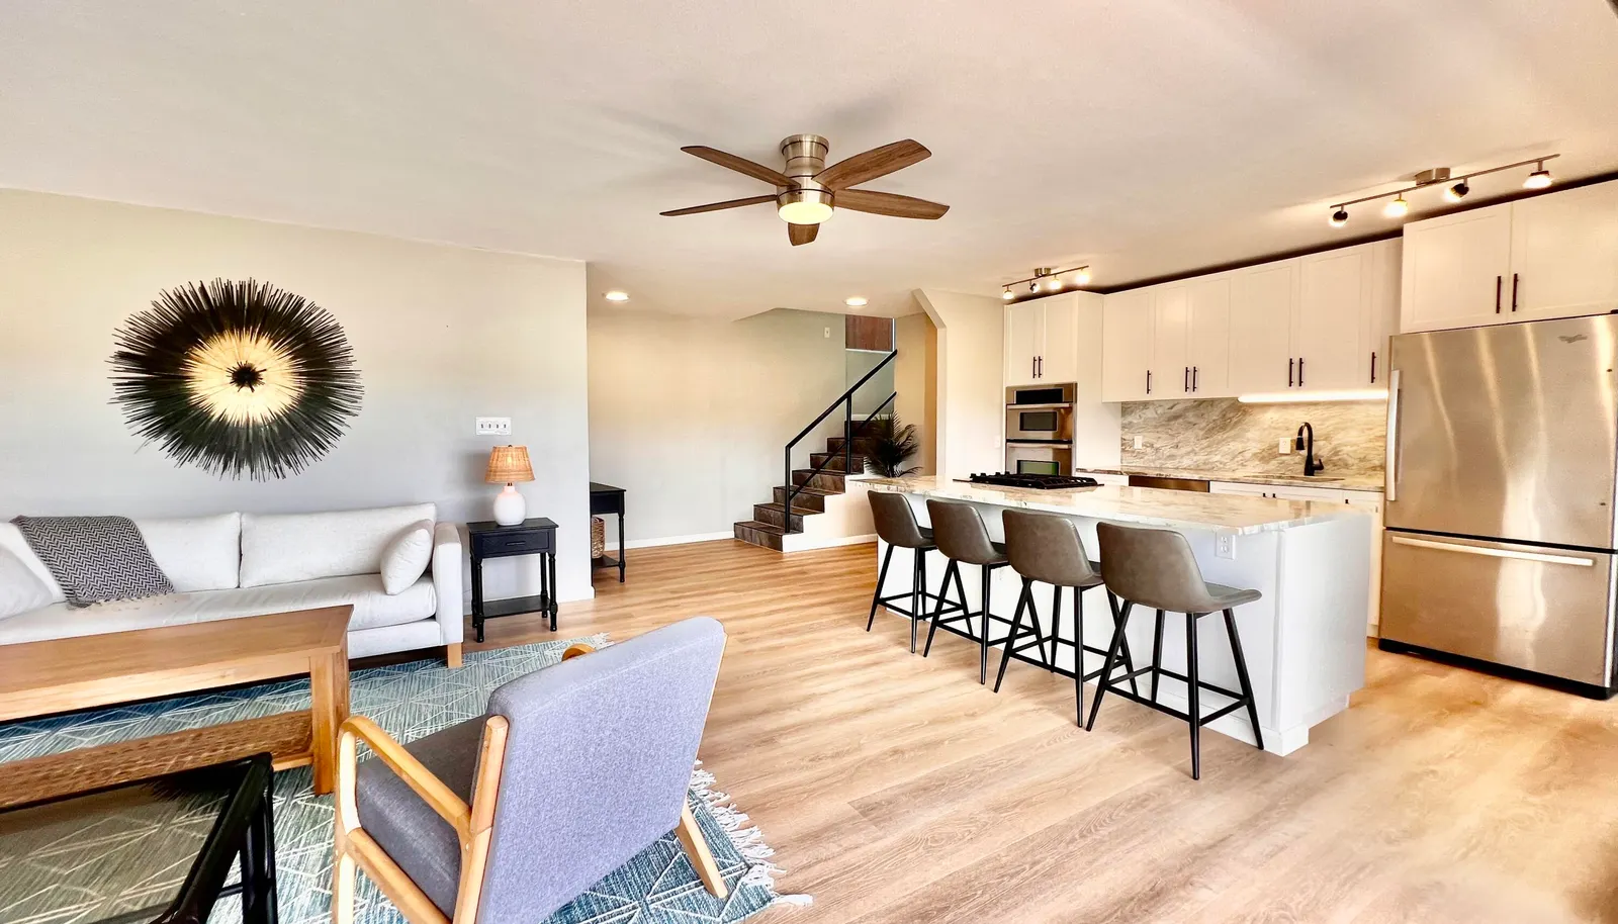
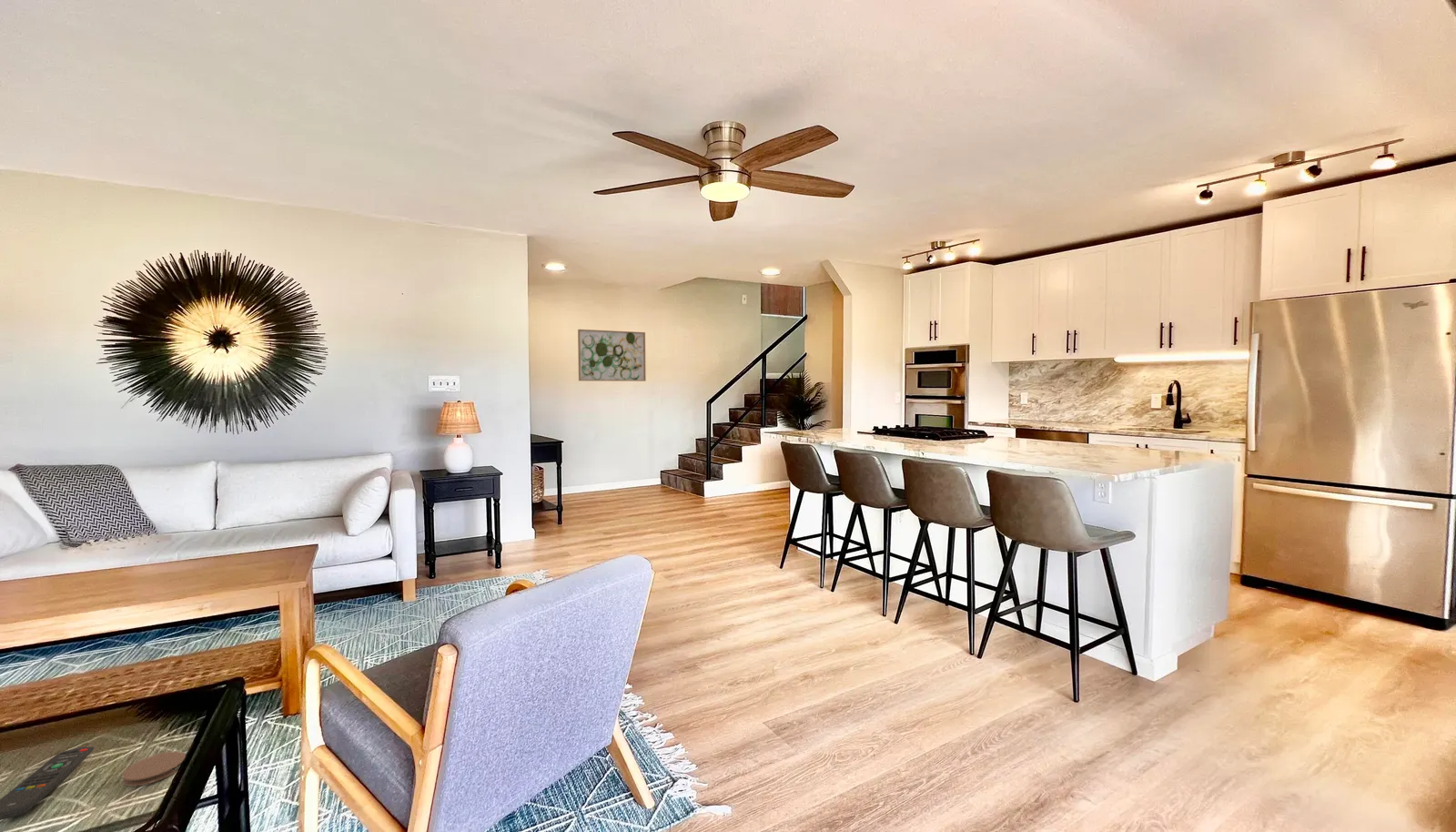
+ remote control [0,746,95,821]
+ wall art [577,329,647,382]
+ coaster [121,750,187,787]
